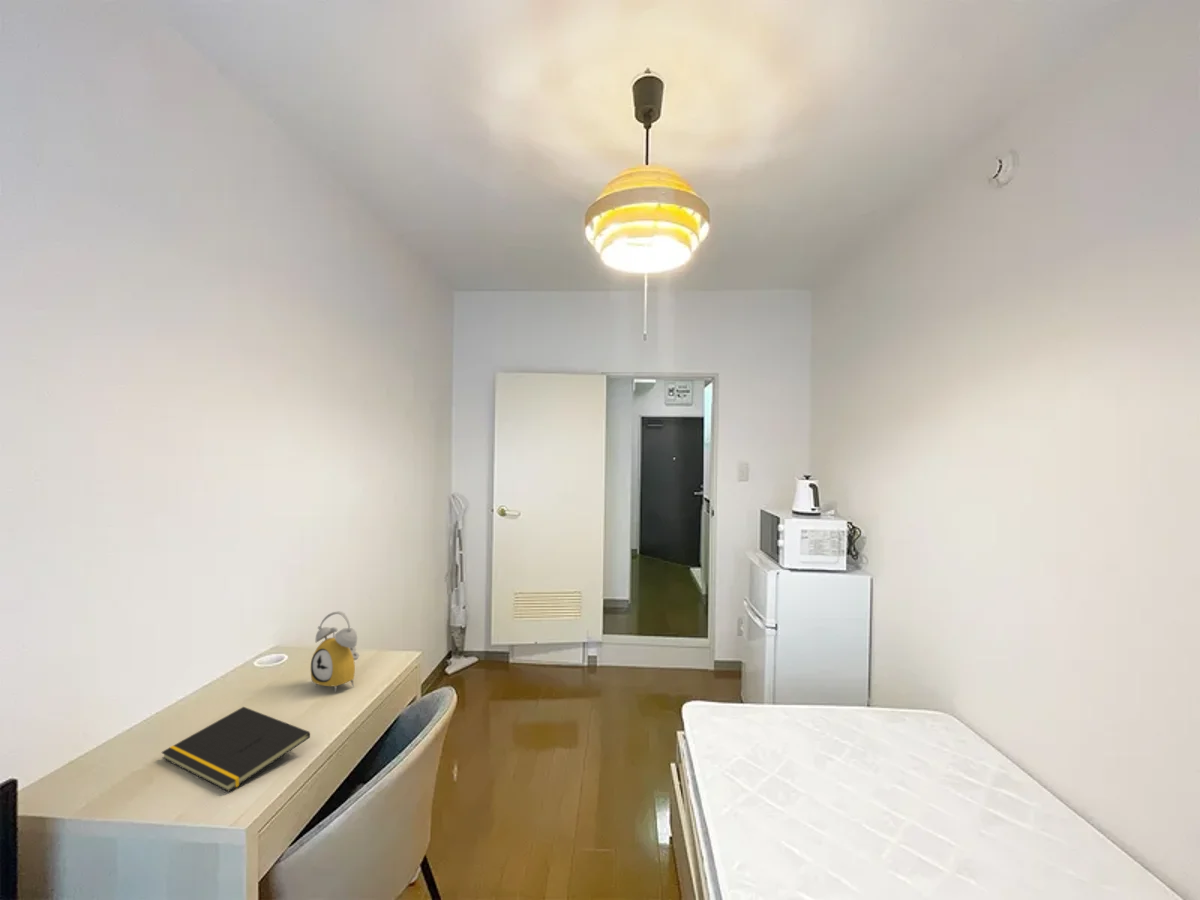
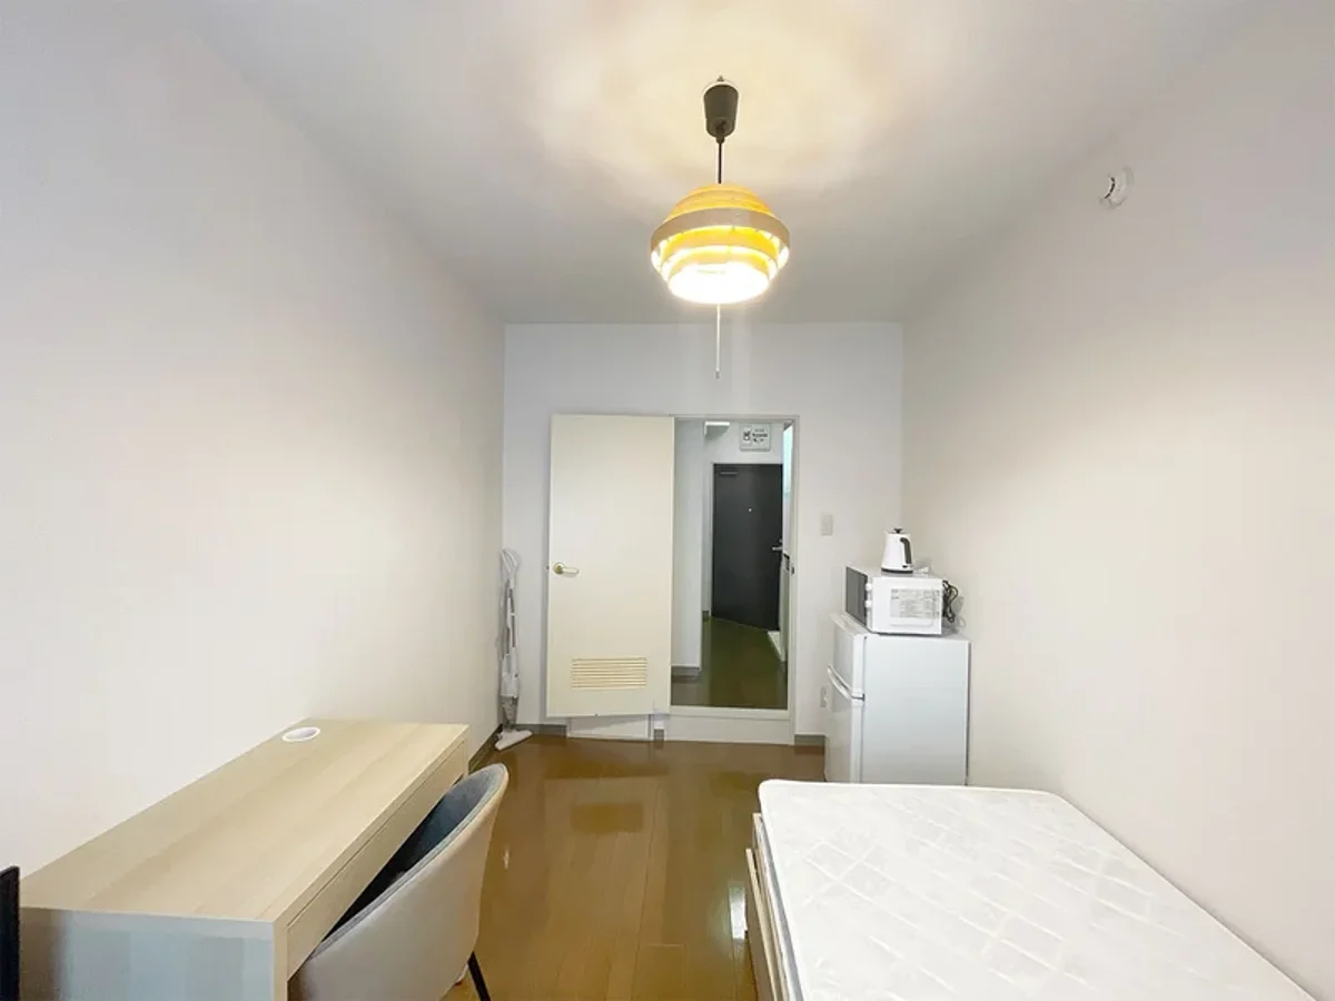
- alarm clock [310,610,360,693]
- notepad [160,706,311,793]
